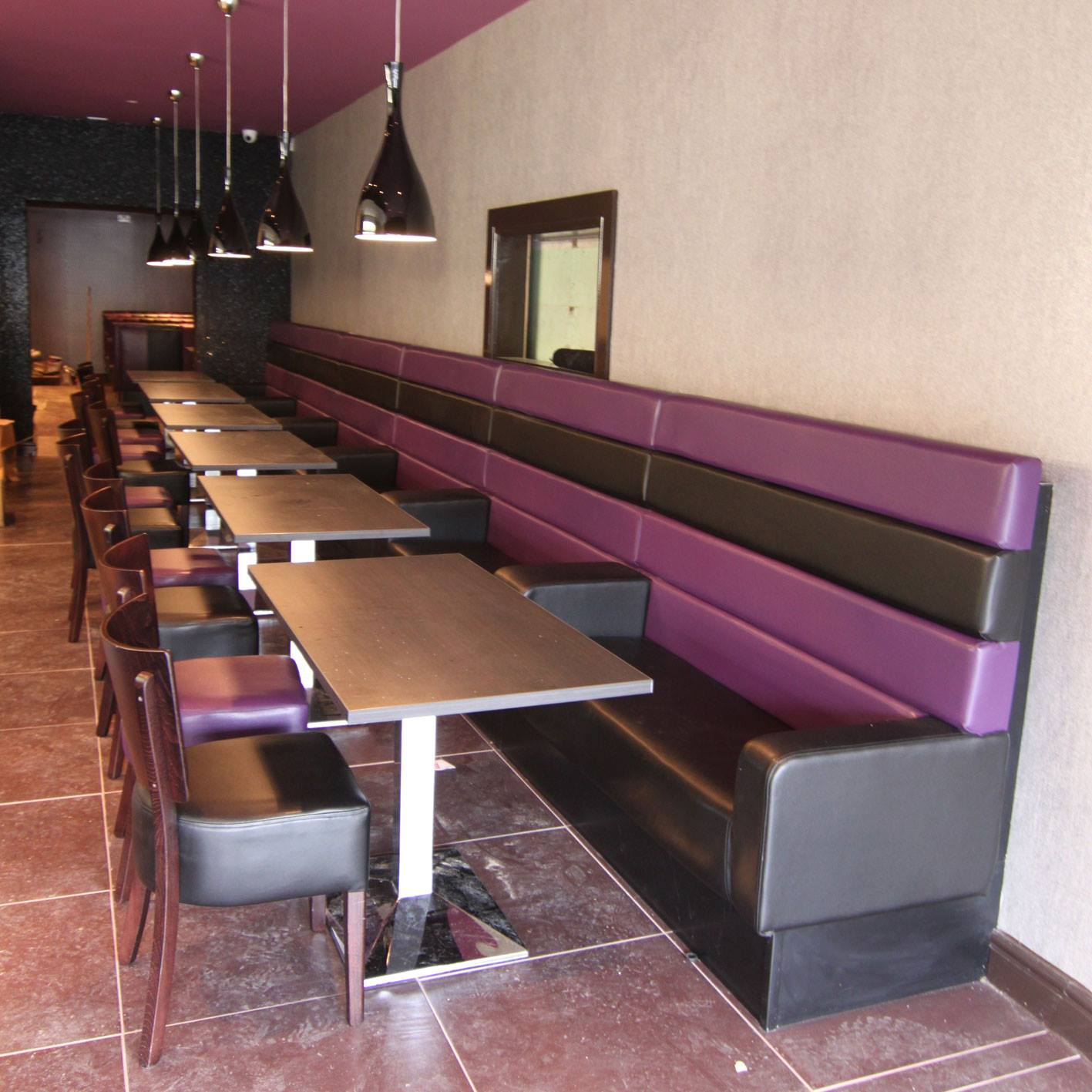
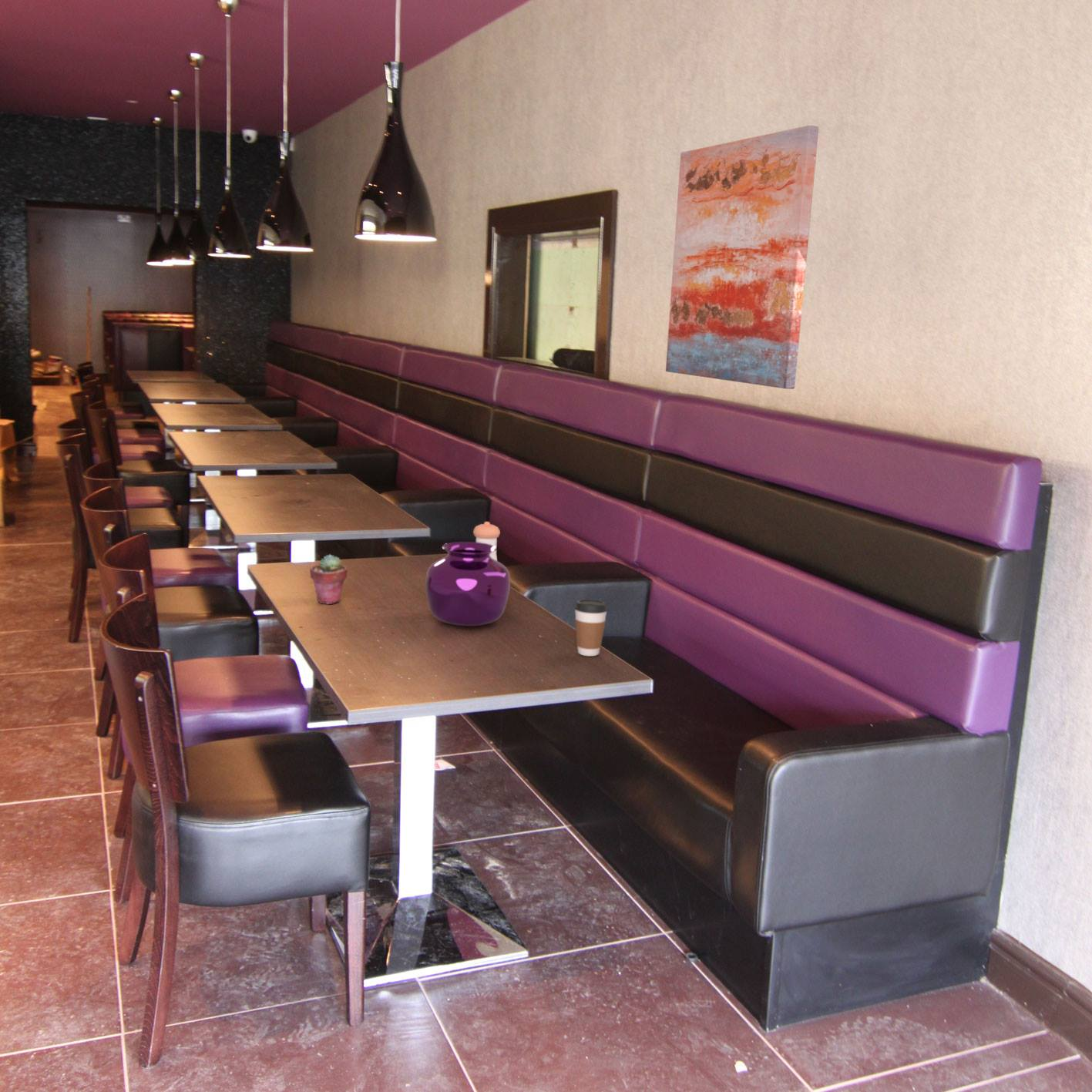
+ pepper shaker [472,521,501,561]
+ coffee cup [574,599,608,657]
+ vase [425,541,511,627]
+ wall art [665,125,819,390]
+ potted succulent [309,553,348,605]
